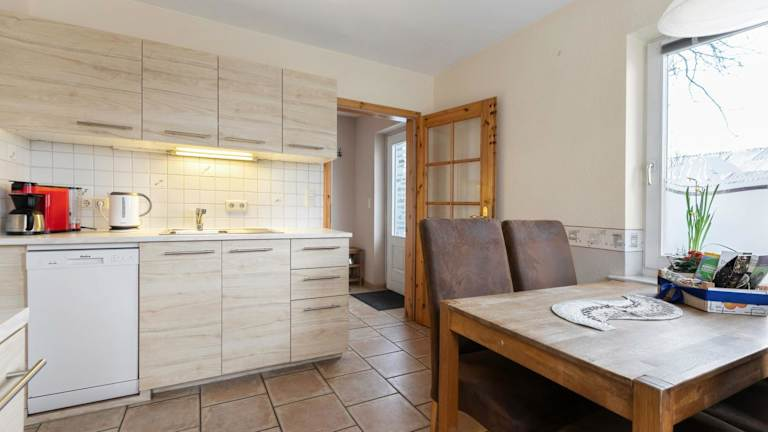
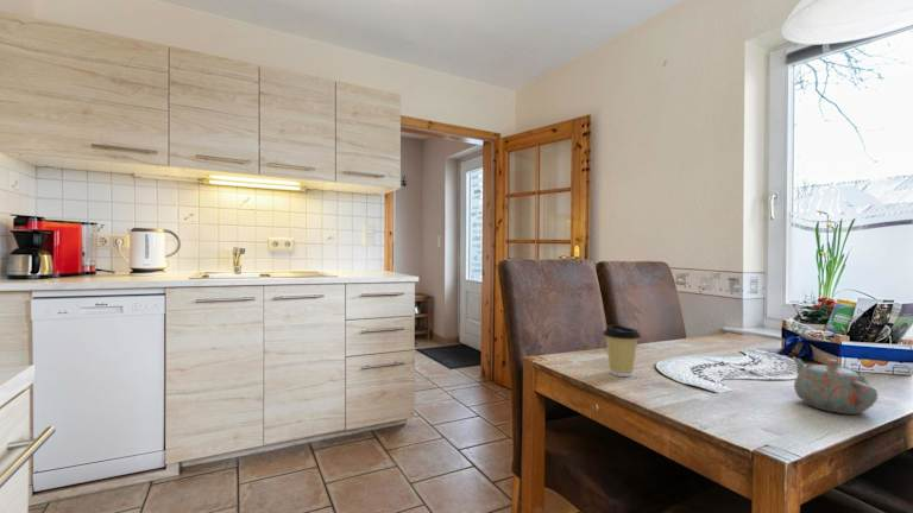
+ coffee cup [602,324,642,378]
+ teapot [792,356,879,416]
